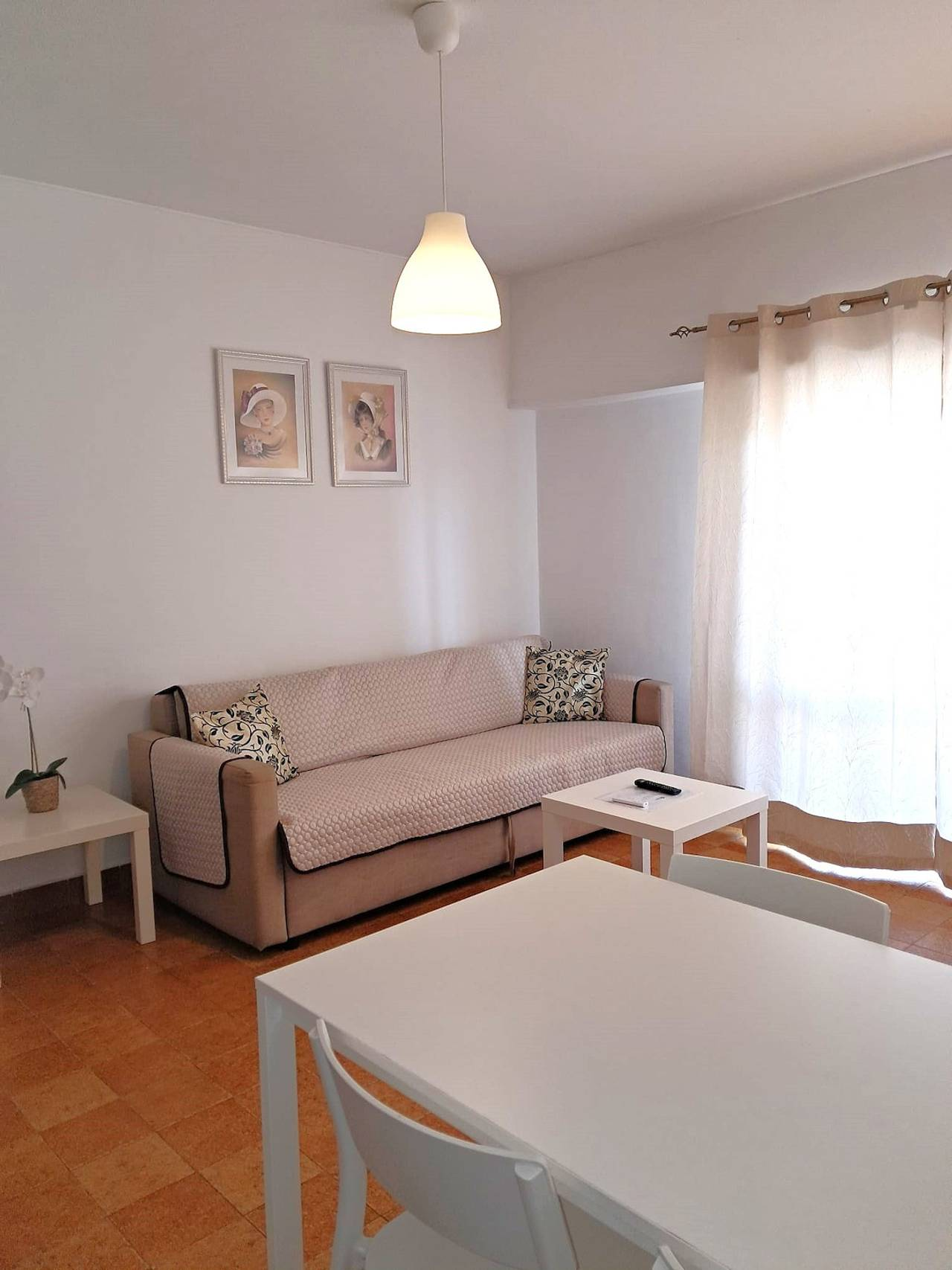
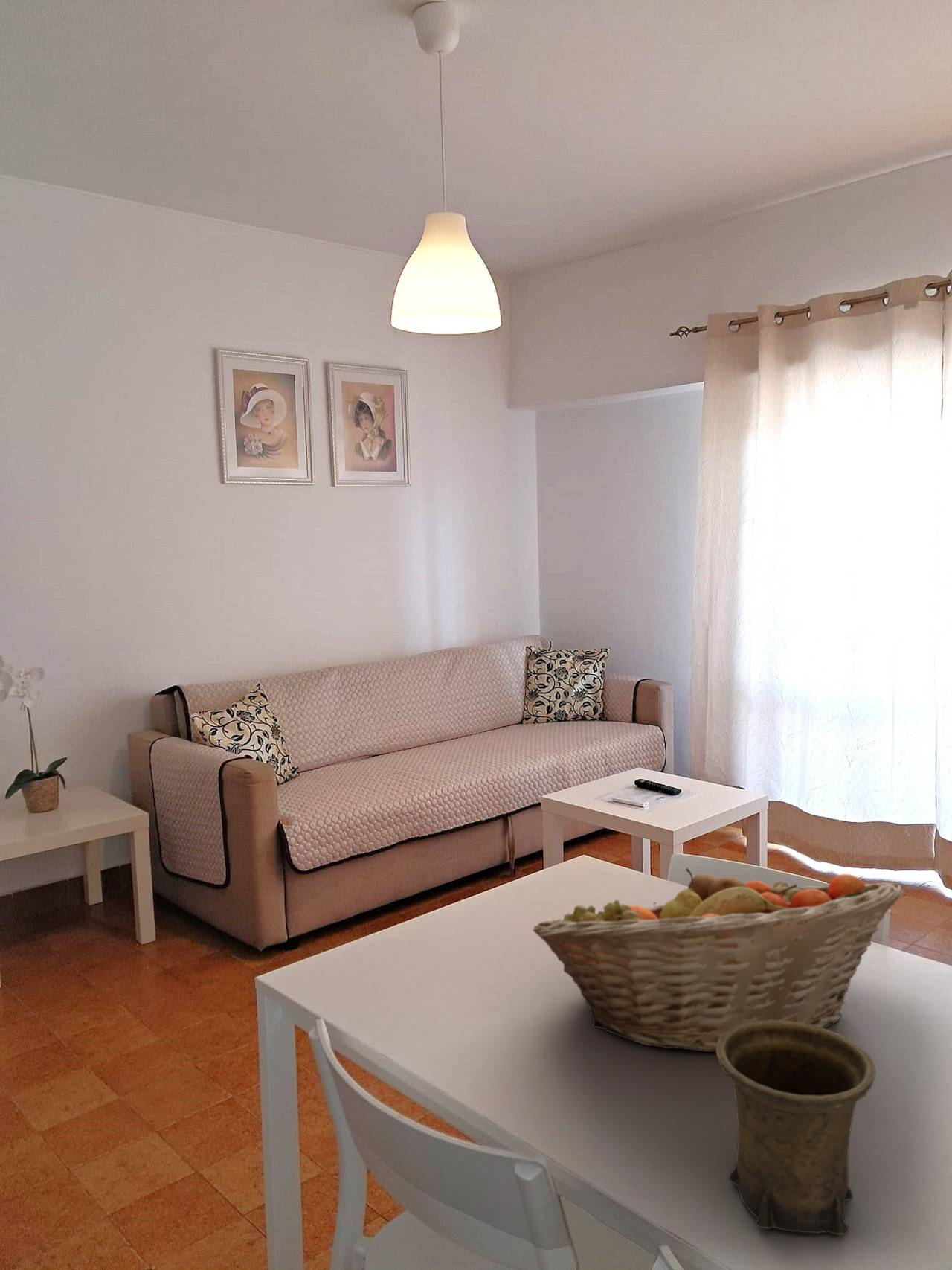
+ fruit basket [532,867,904,1053]
+ mug [715,1020,876,1236]
